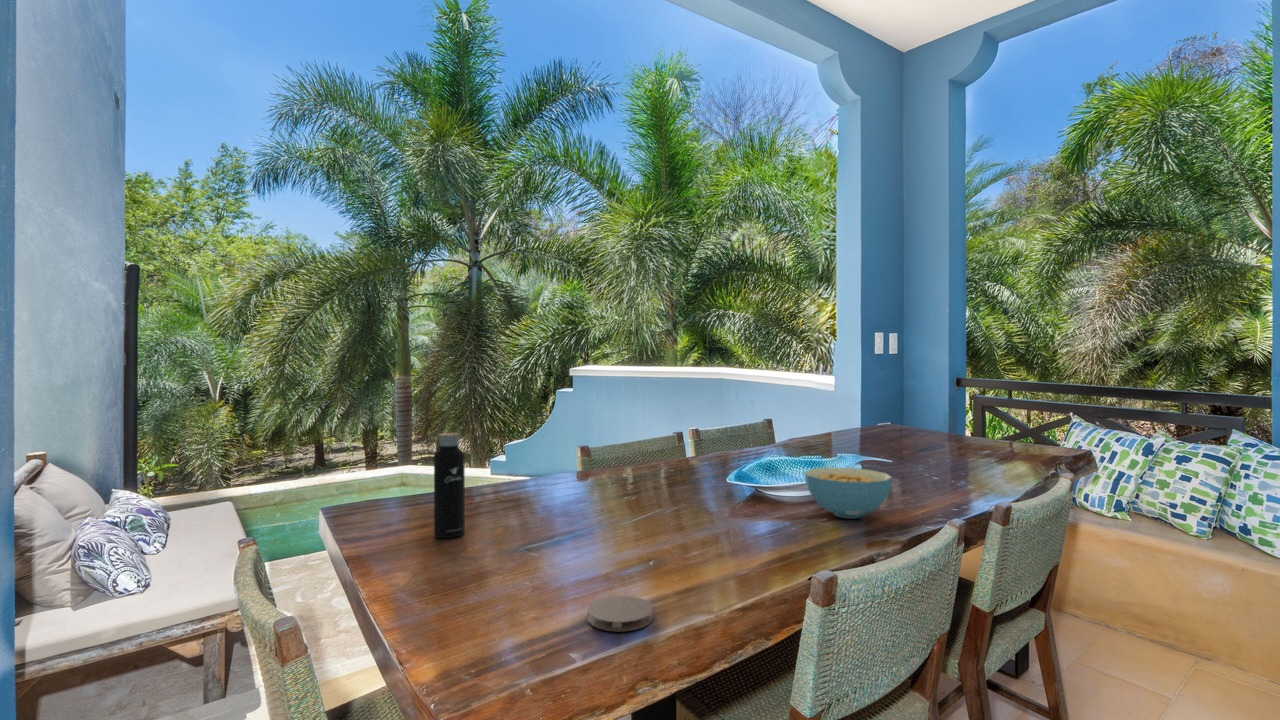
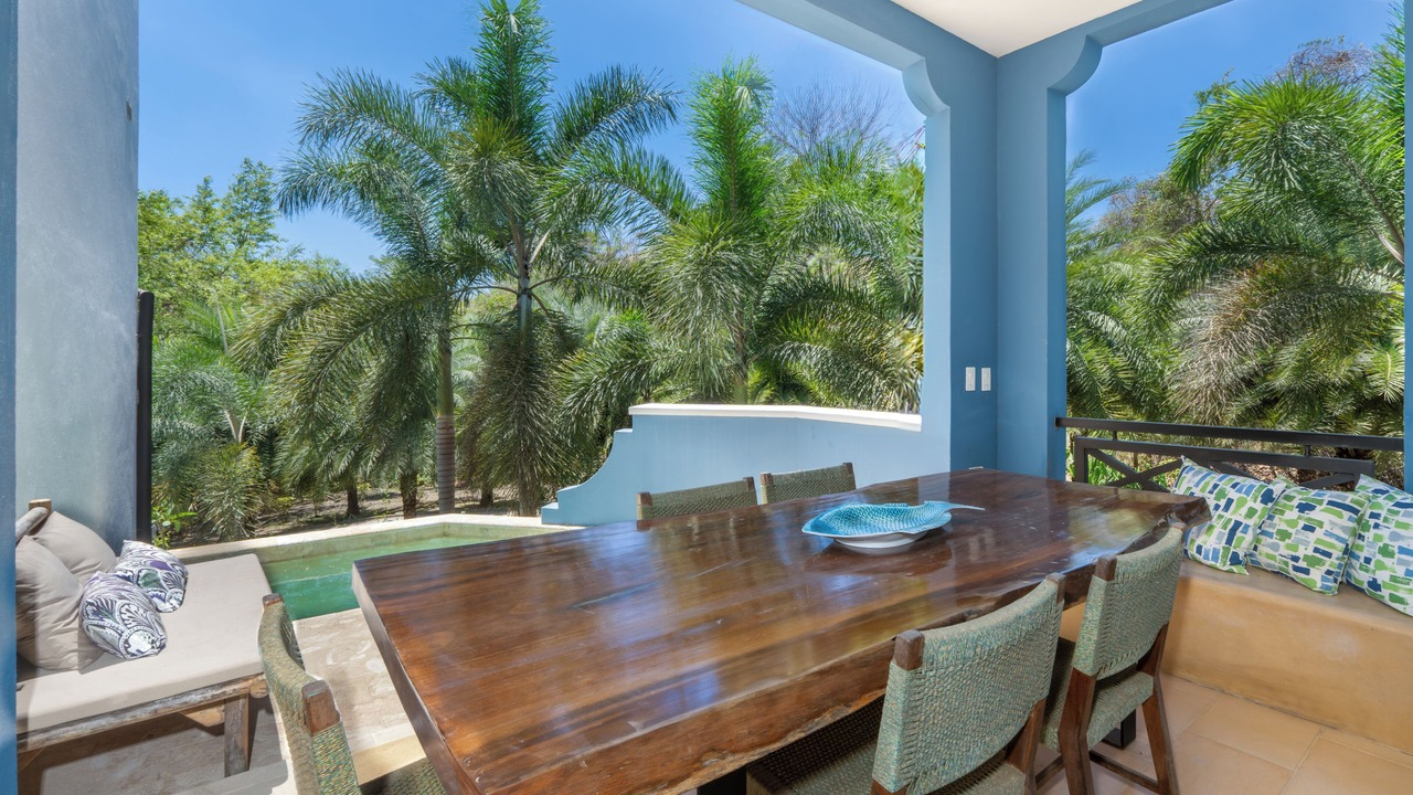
- coaster [586,595,654,632]
- cereal bowl [803,467,893,519]
- water bottle [433,422,466,539]
